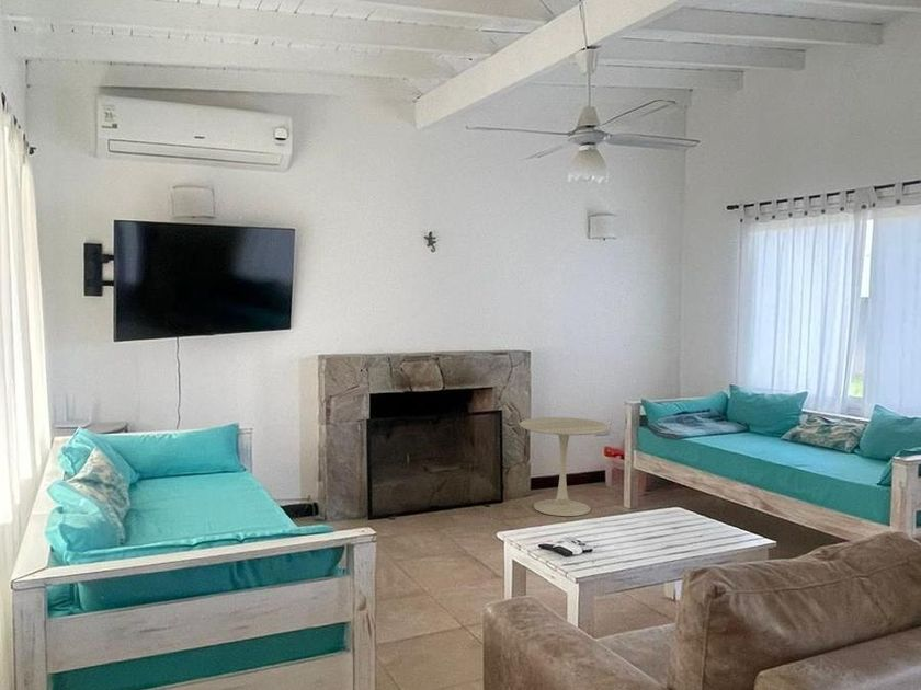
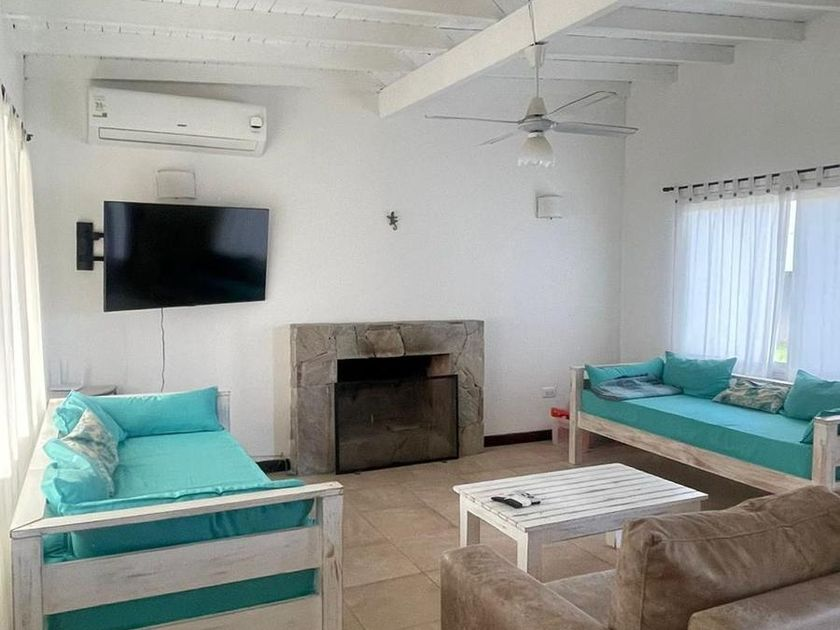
- side table [519,416,611,517]
